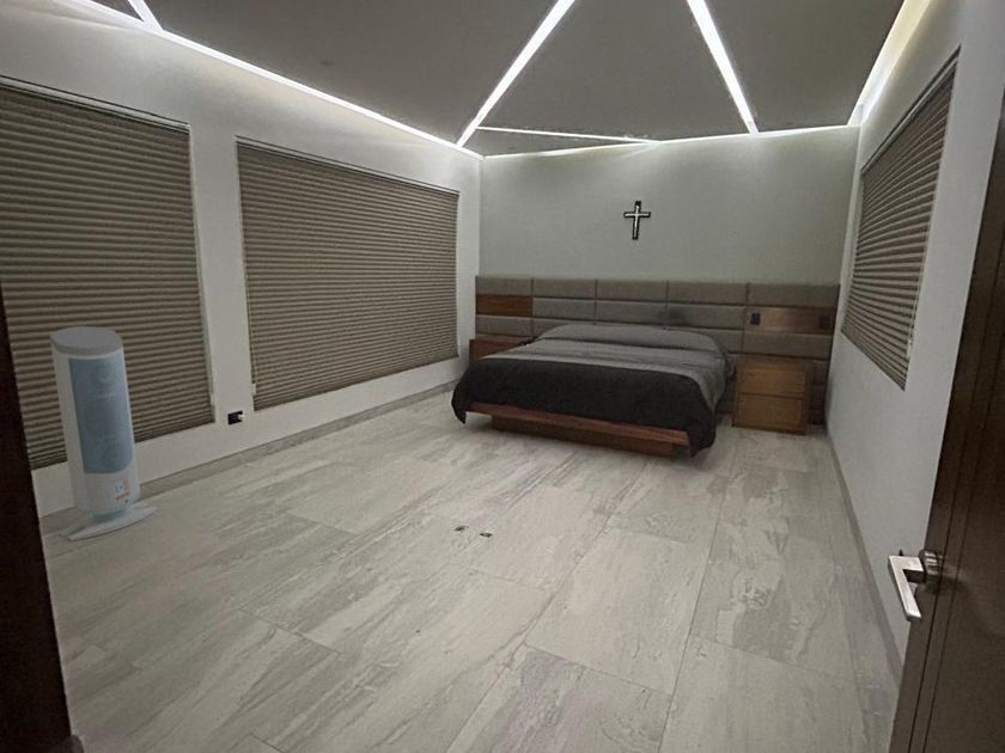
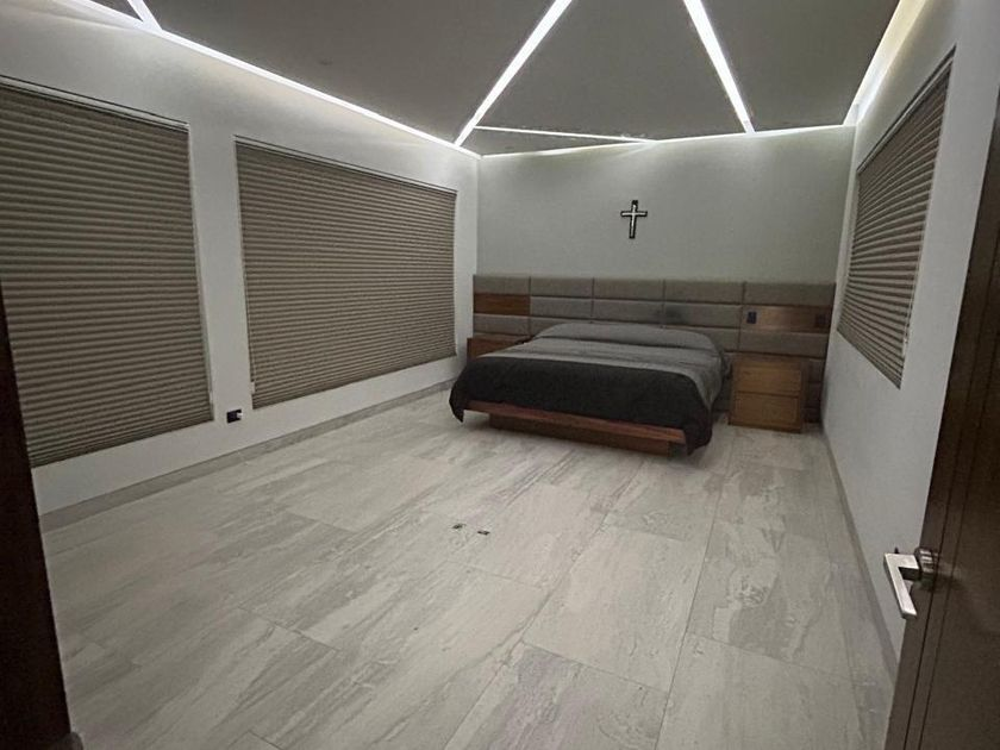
- air purifier [48,325,159,543]
